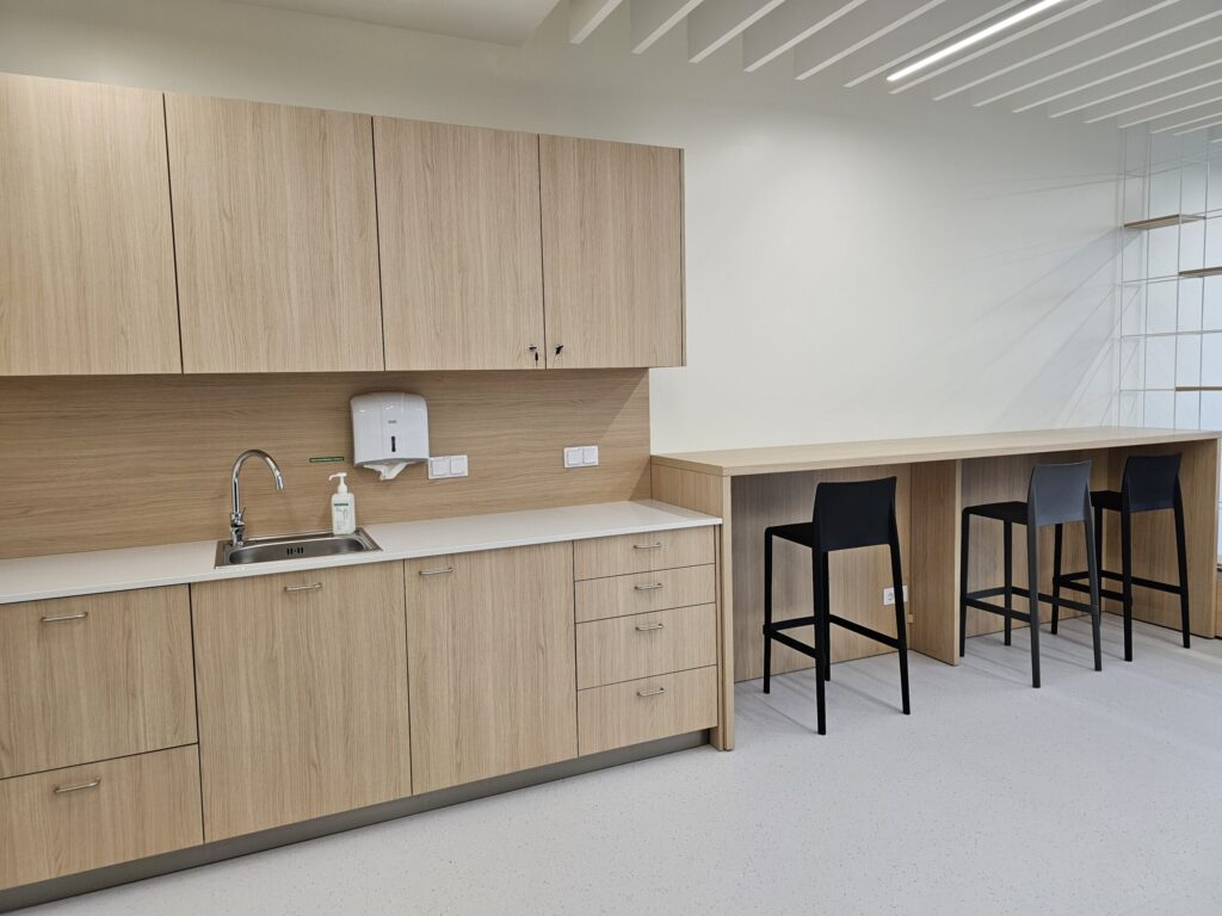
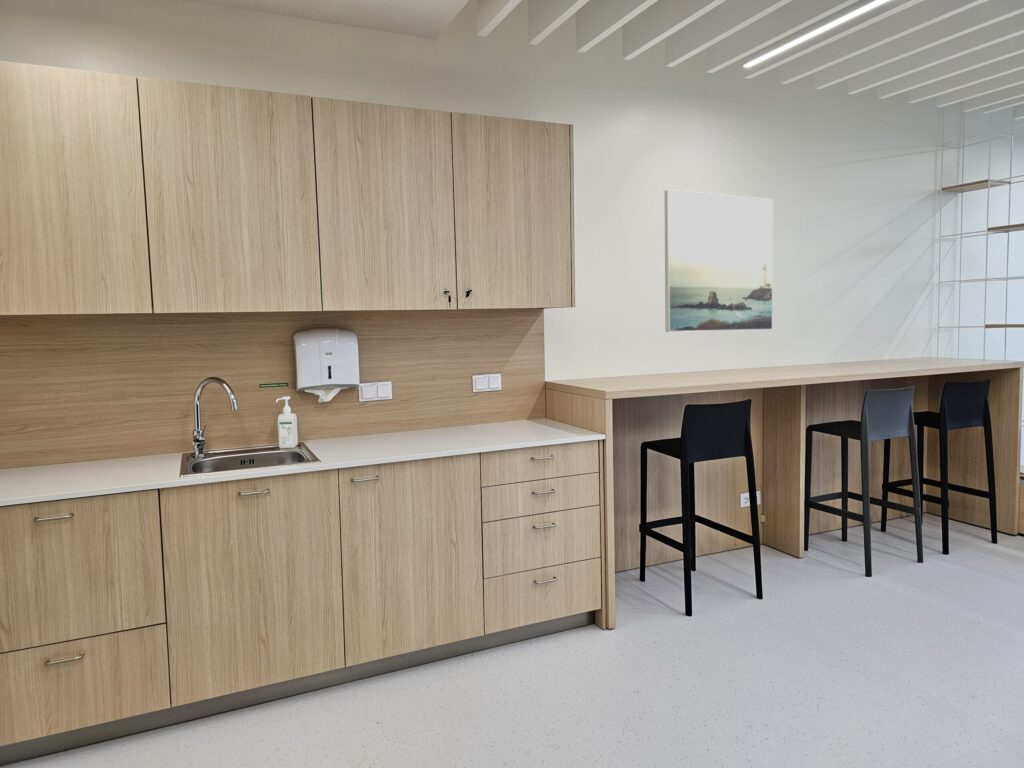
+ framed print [664,189,774,333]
